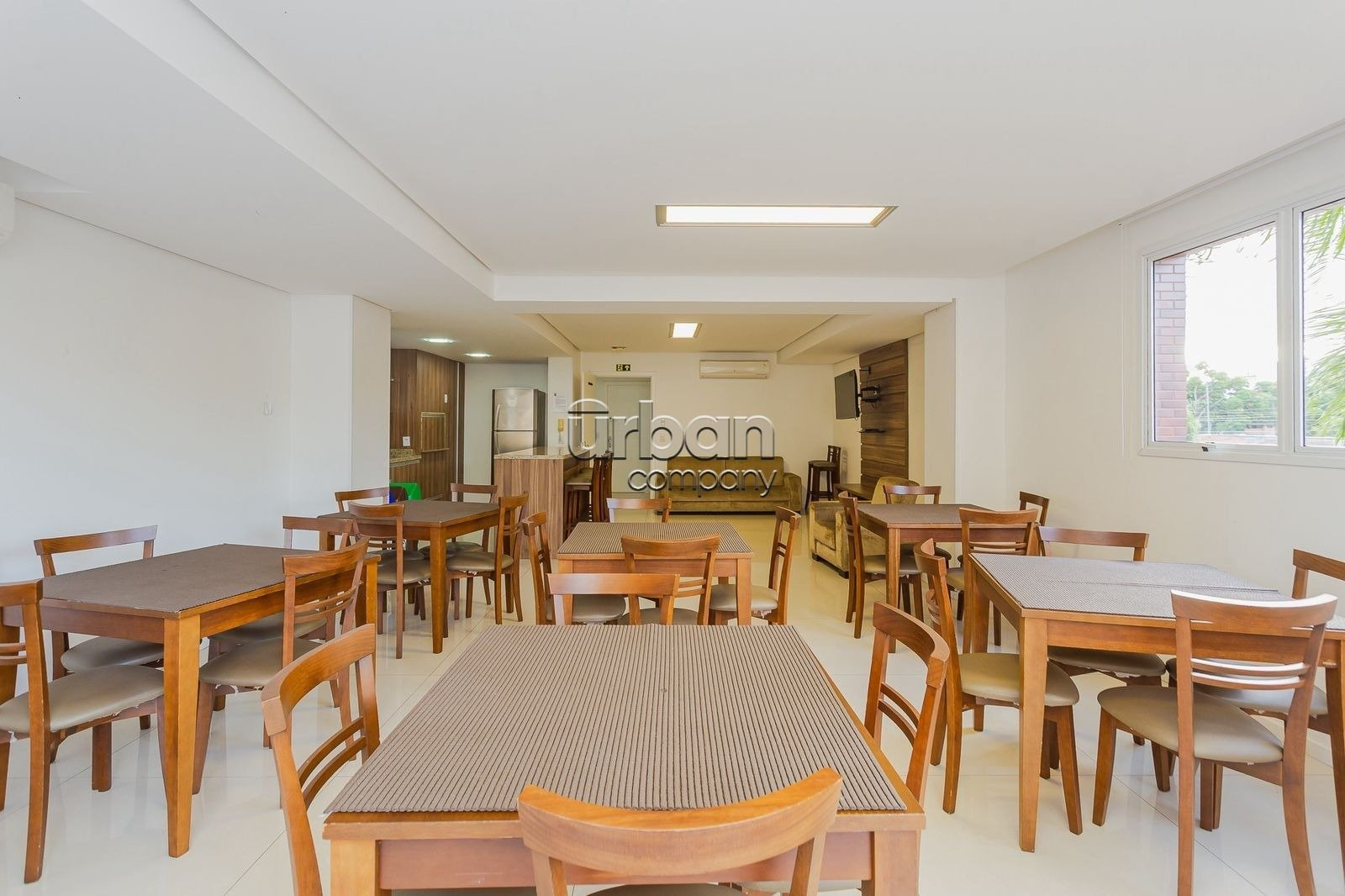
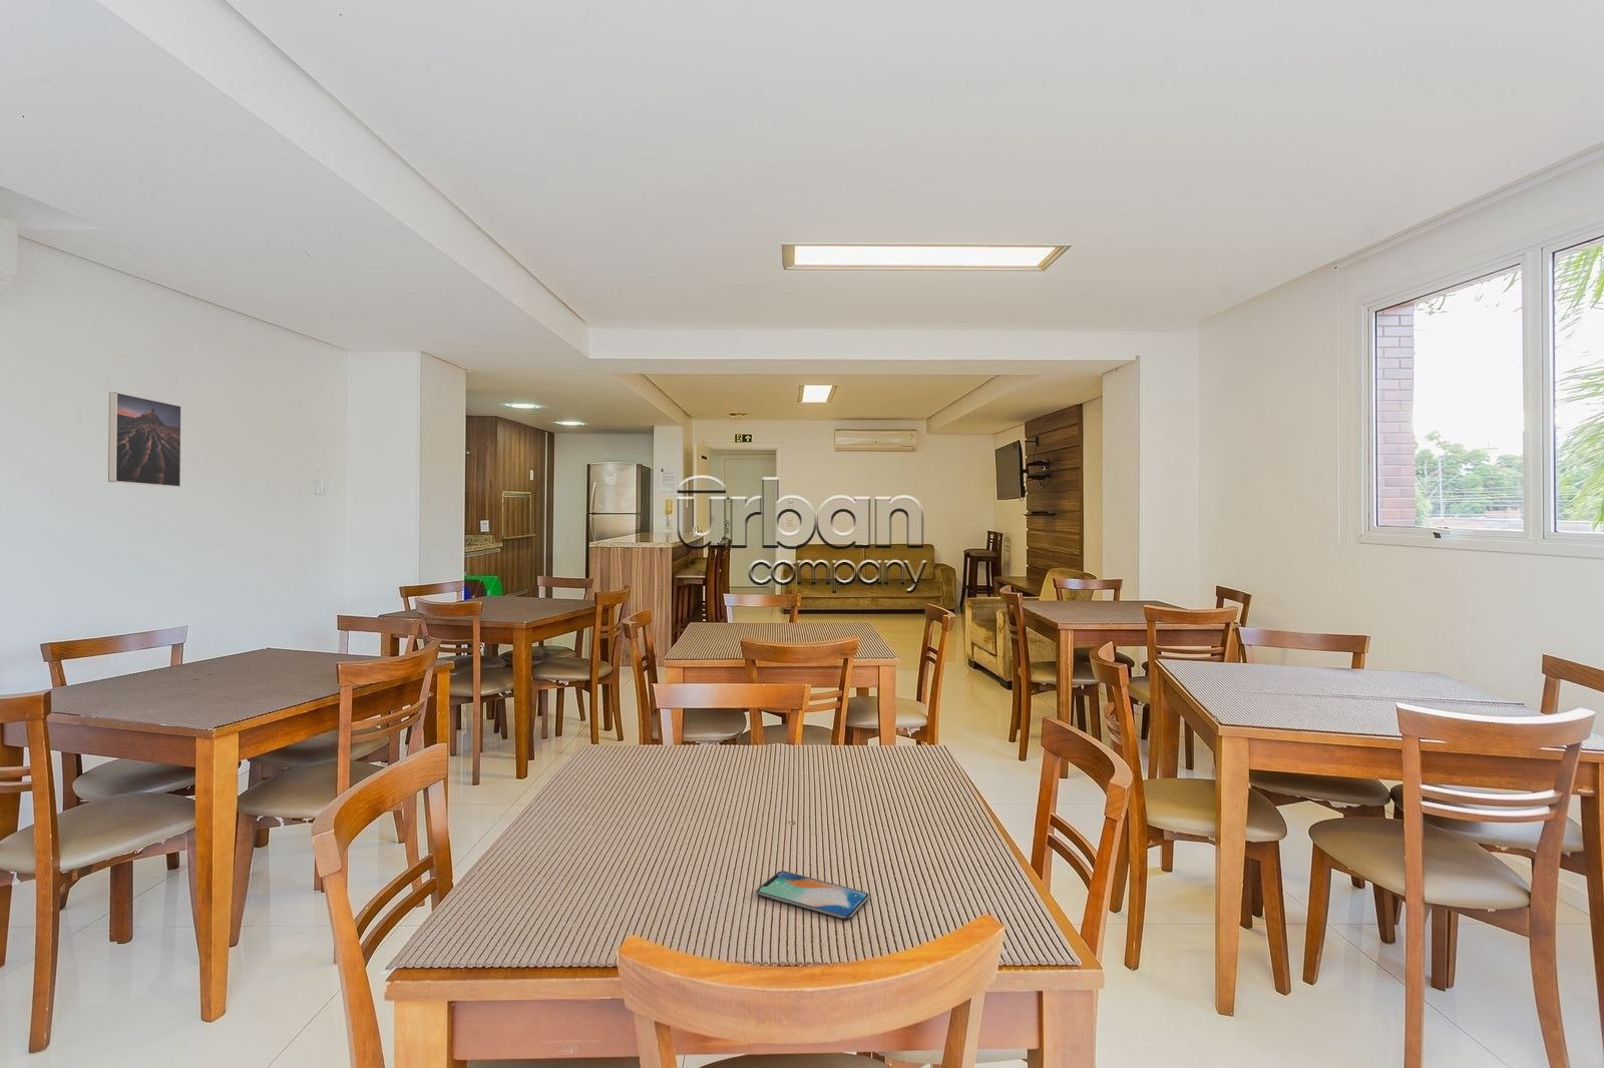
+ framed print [107,391,182,488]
+ smartphone [756,870,871,920]
